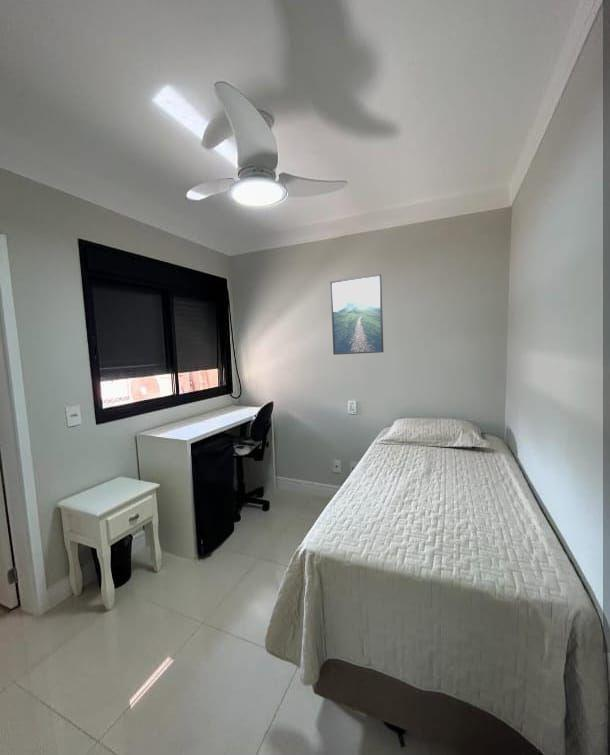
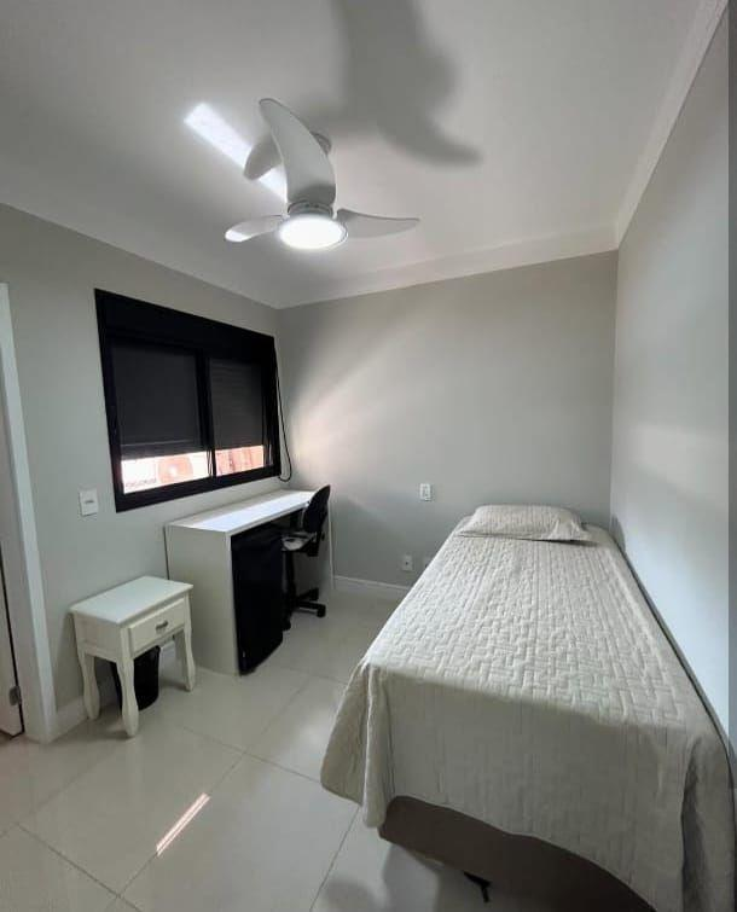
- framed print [329,273,385,356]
